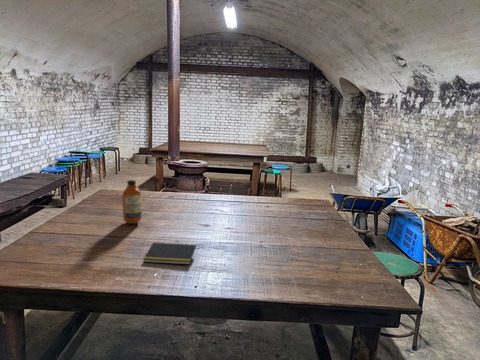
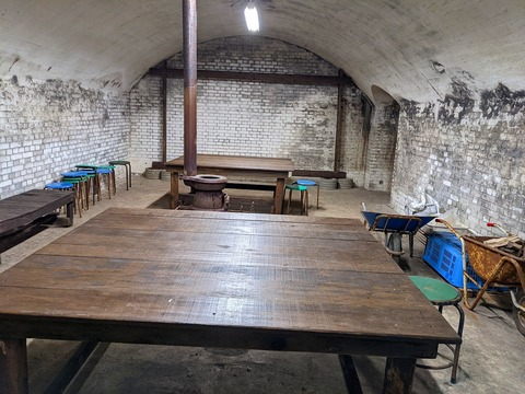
- bottle [121,179,143,225]
- notepad [142,242,197,265]
